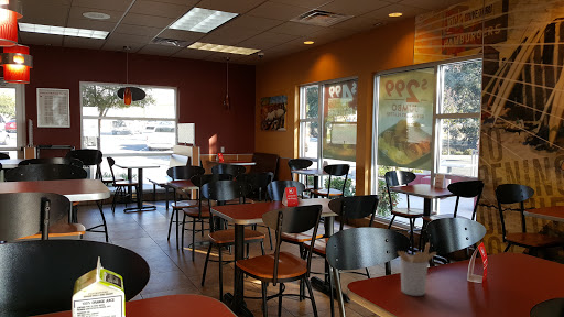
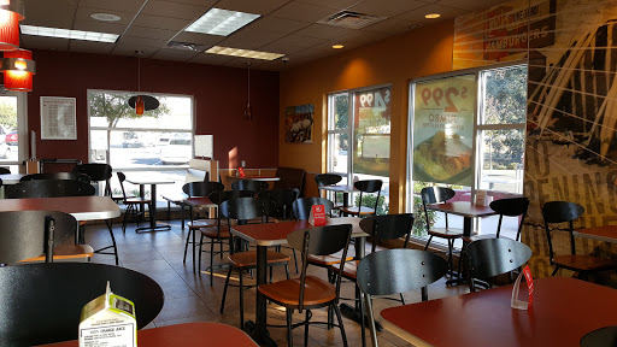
- utensil holder [397,242,437,297]
